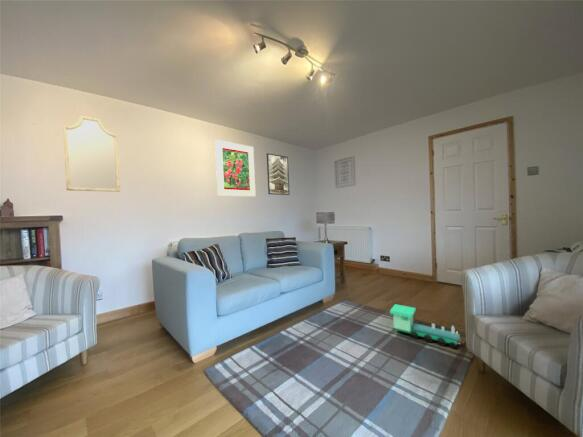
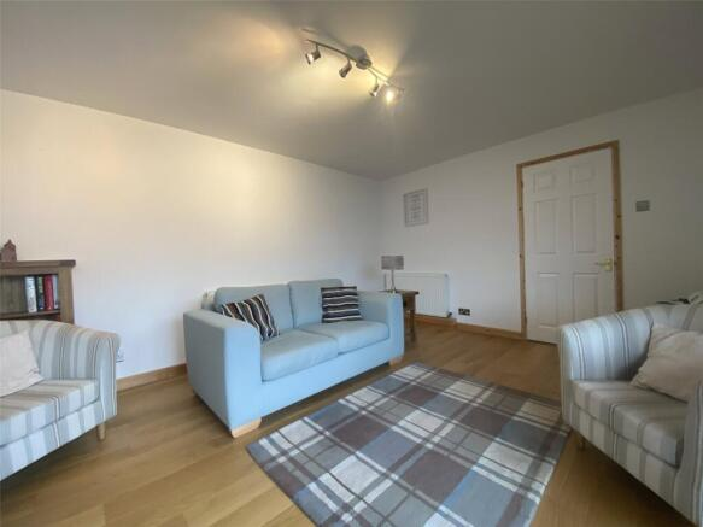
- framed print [214,139,257,198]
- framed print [266,152,290,196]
- toy train [389,303,462,348]
- home mirror [62,115,121,193]
